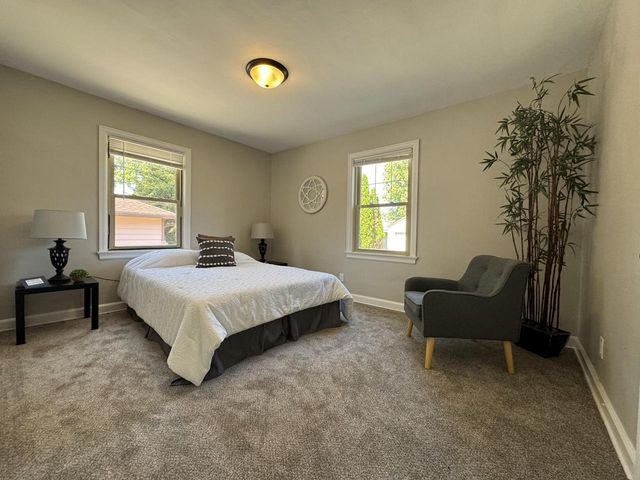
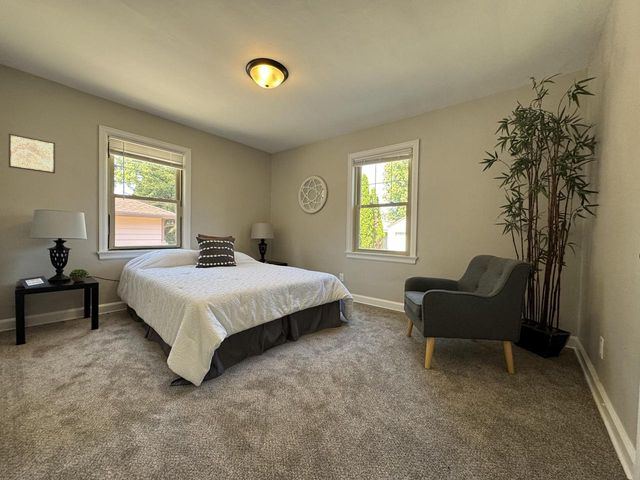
+ wall art [8,133,56,174]
